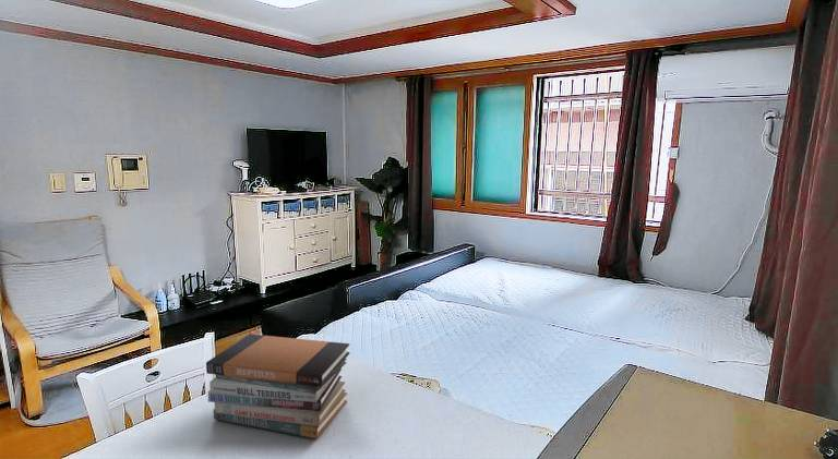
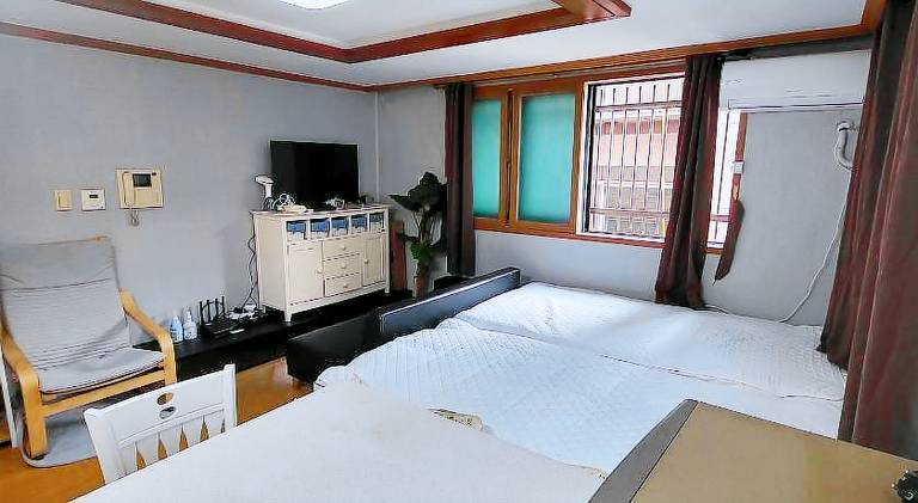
- book stack [205,334,350,439]
